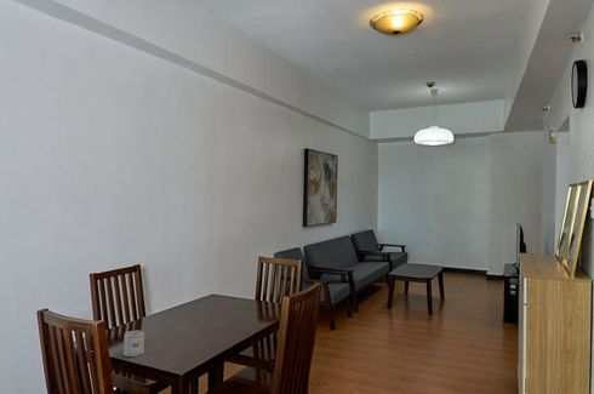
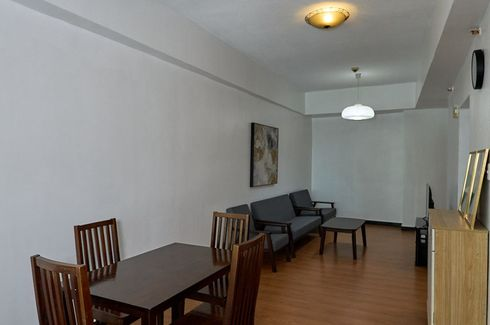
- cup [122,330,145,358]
